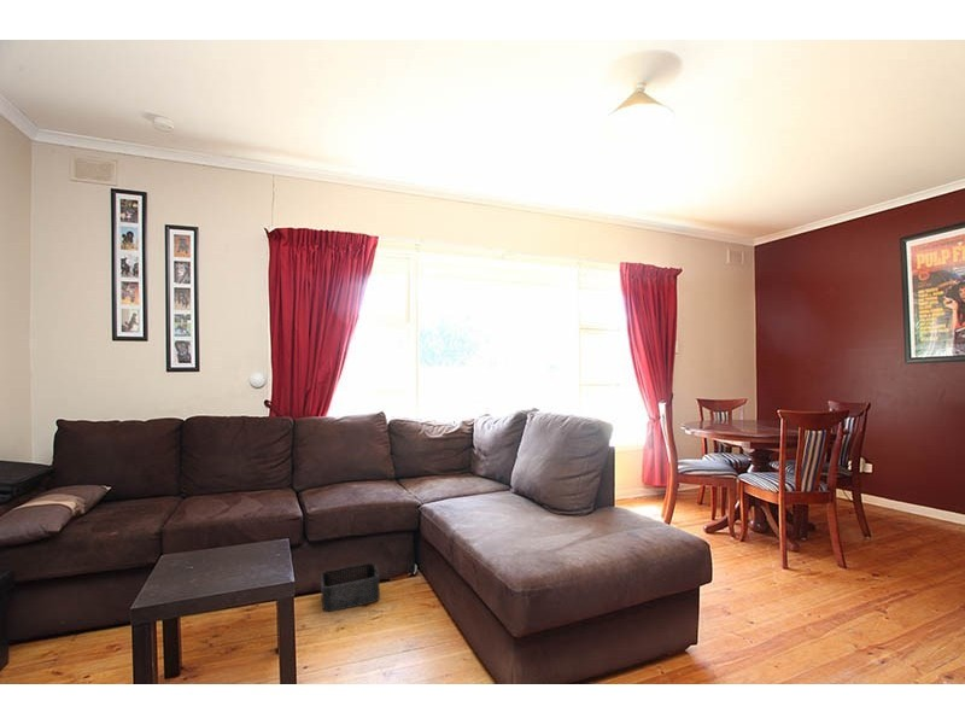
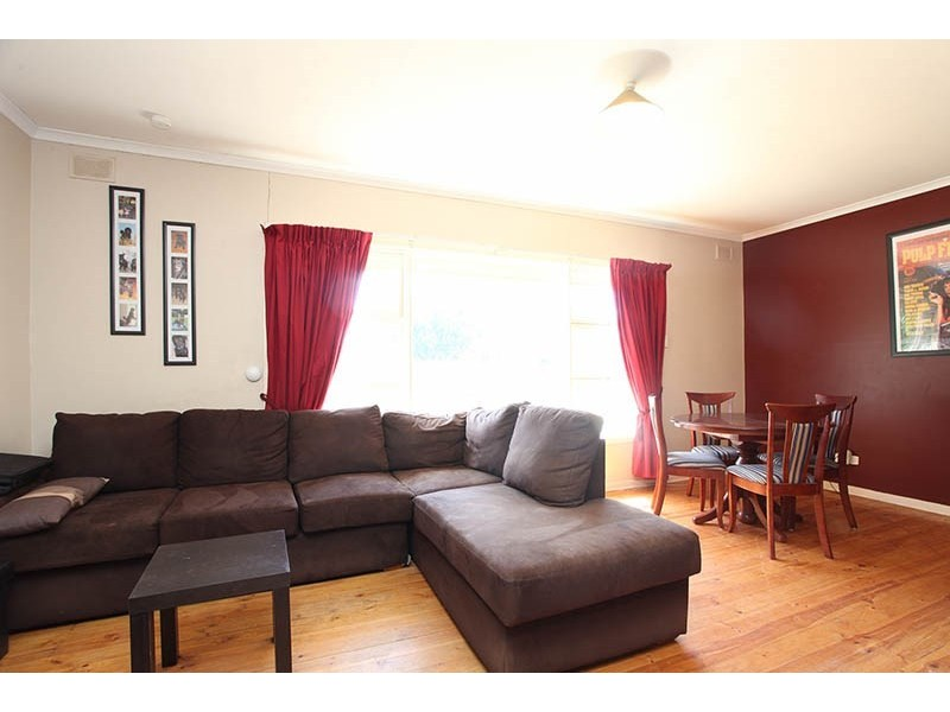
- storage bin [320,561,381,613]
